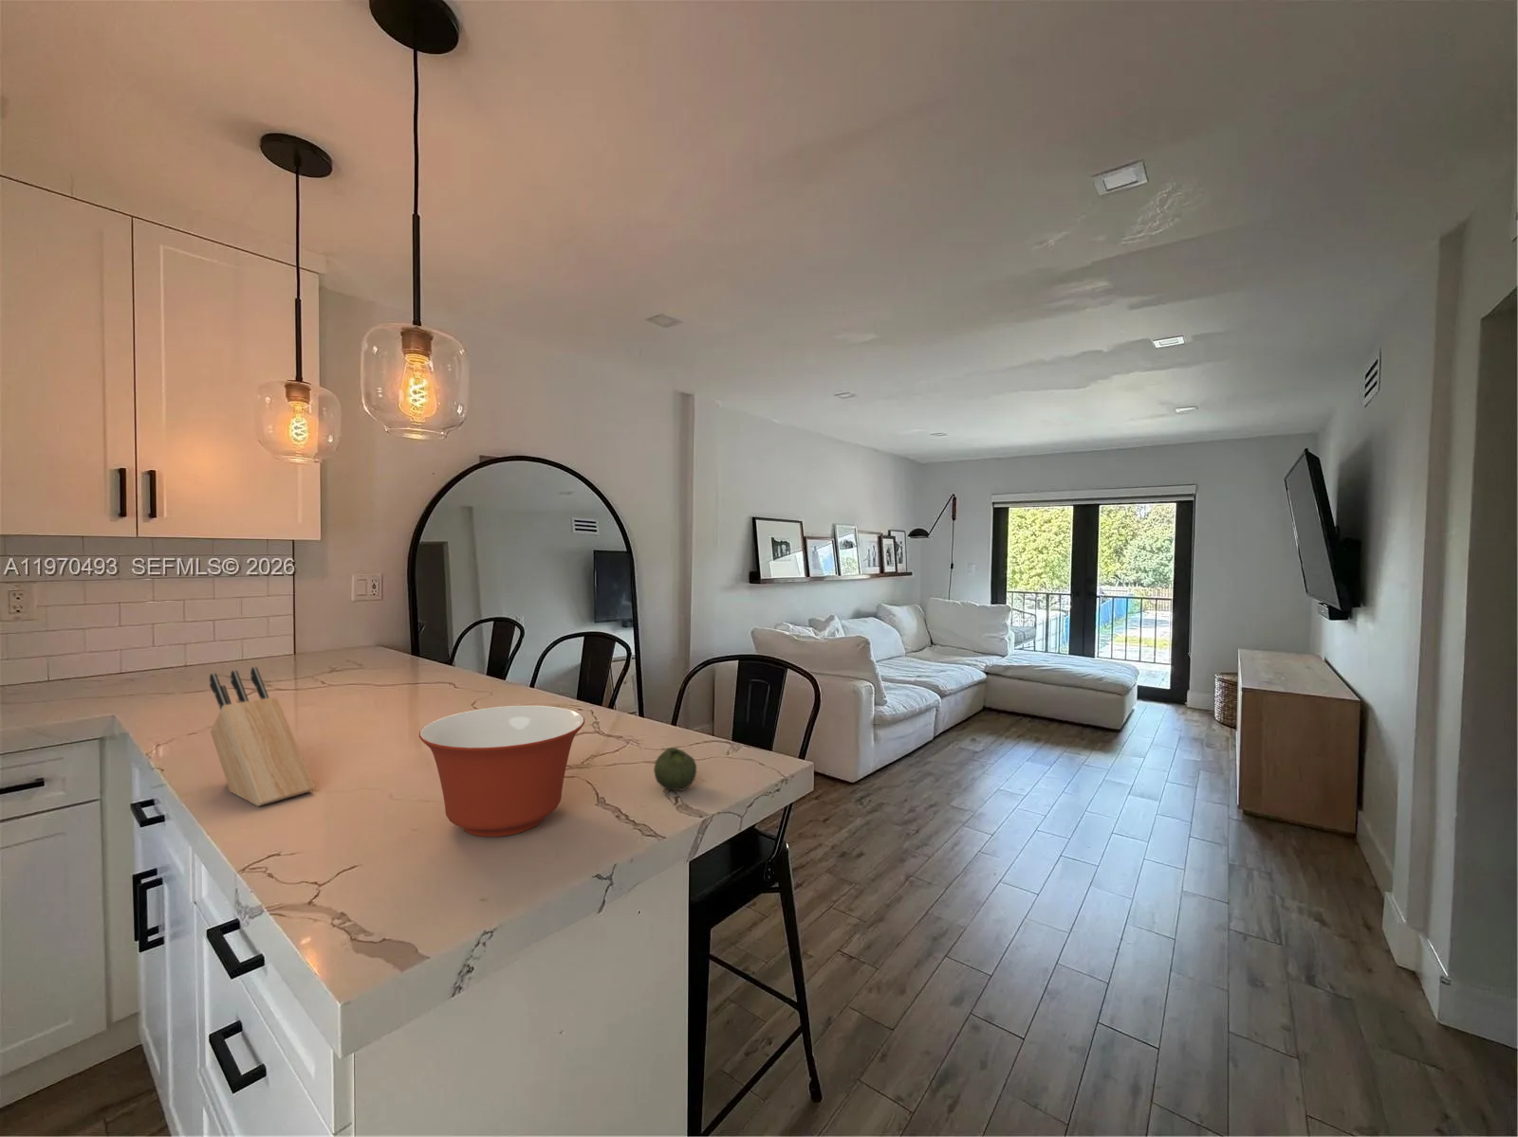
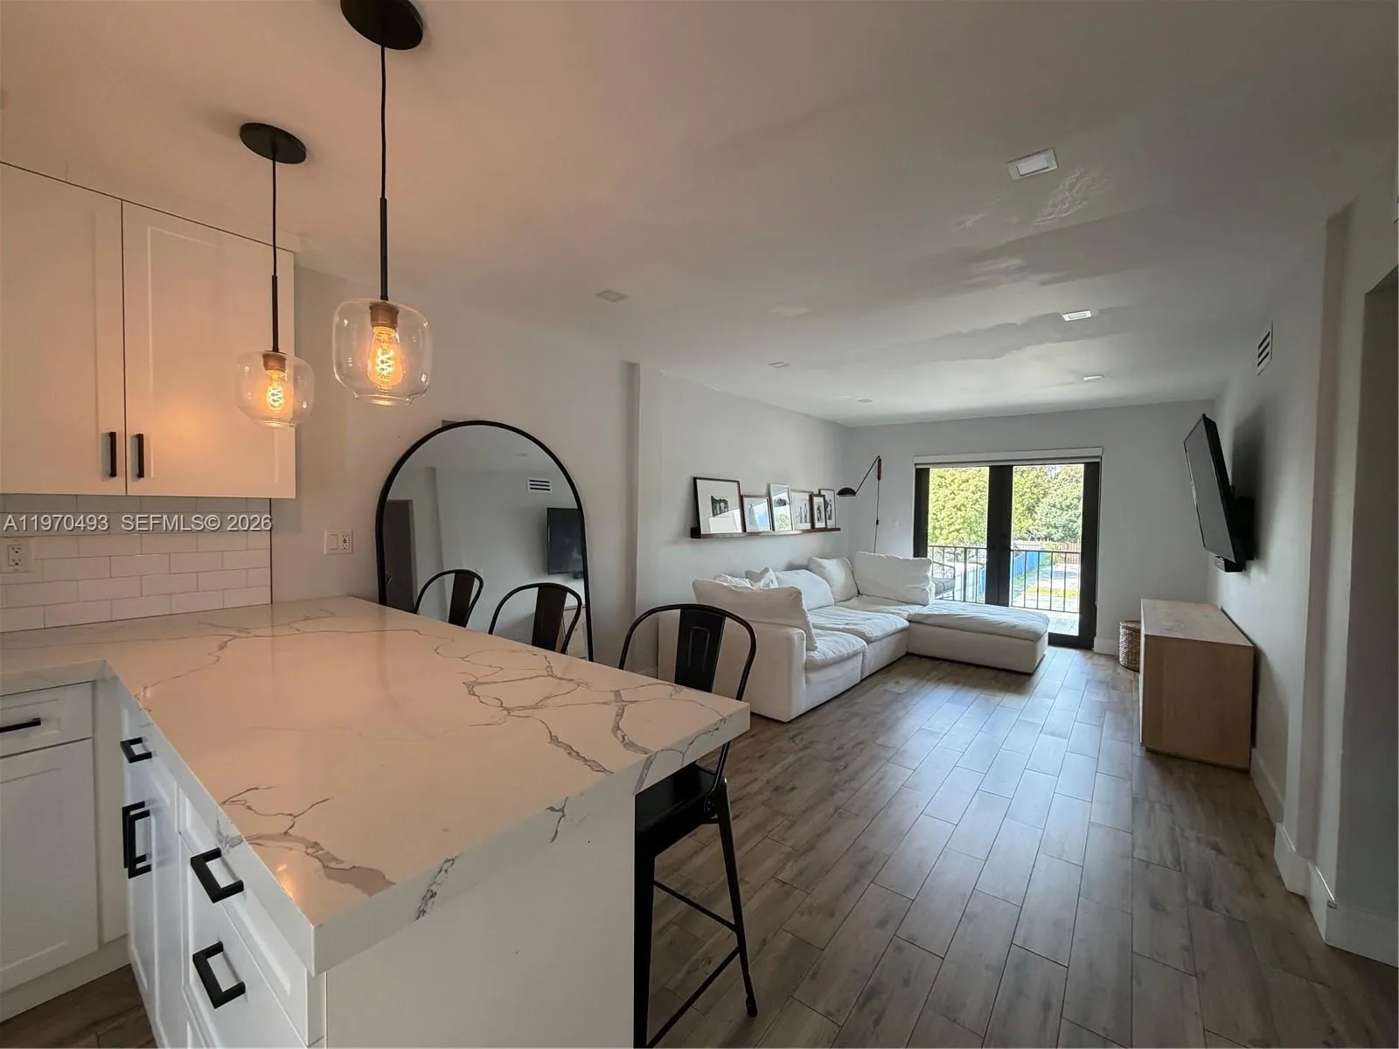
- fruit [653,746,697,791]
- knife block [209,666,316,807]
- mixing bowl [418,705,586,837]
